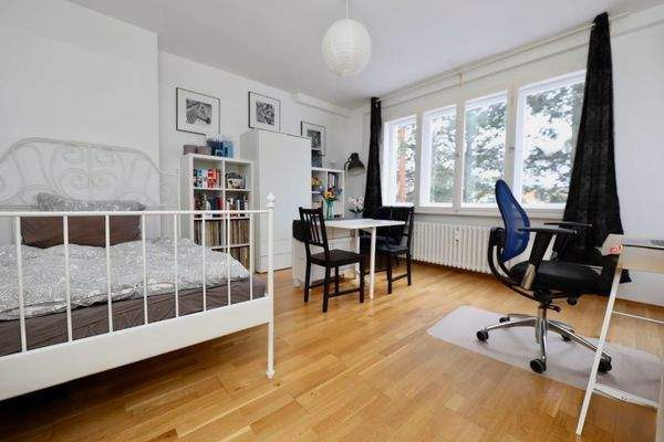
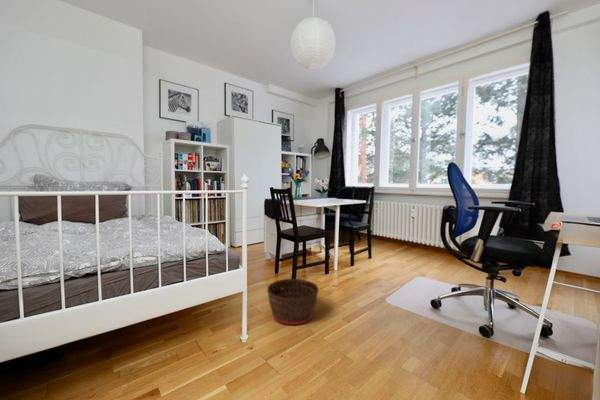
+ basket [266,278,319,326]
